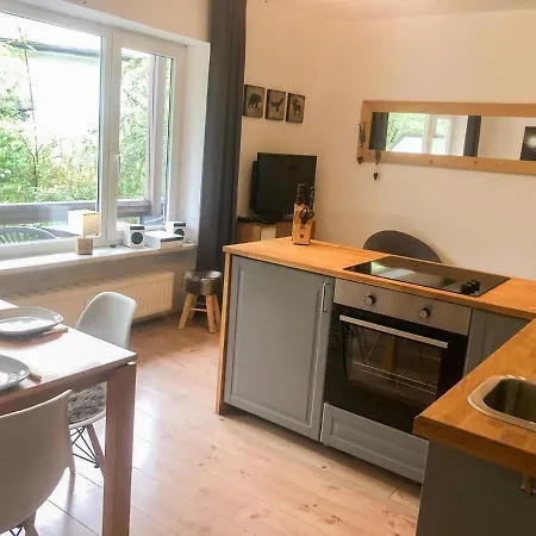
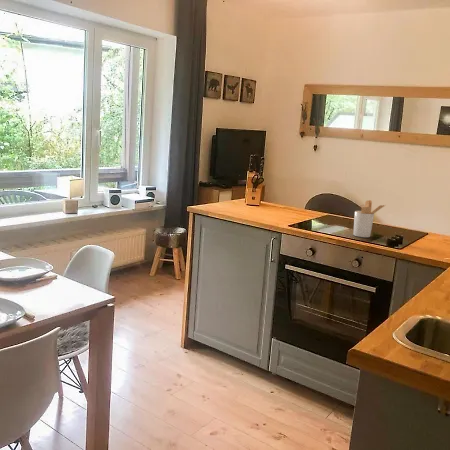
+ utensil holder [352,199,387,238]
